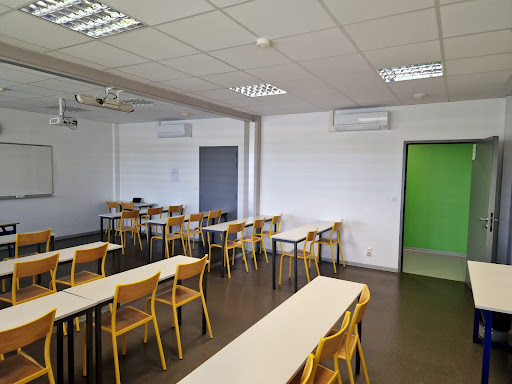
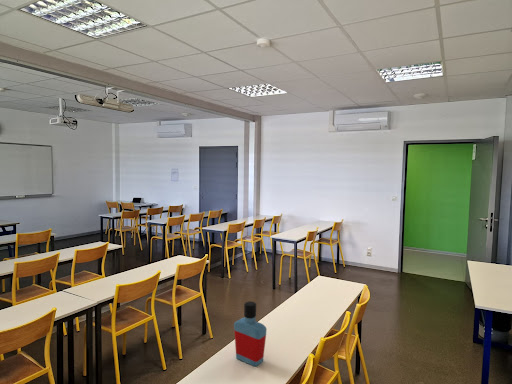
+ bottle [233,300,268,367]
